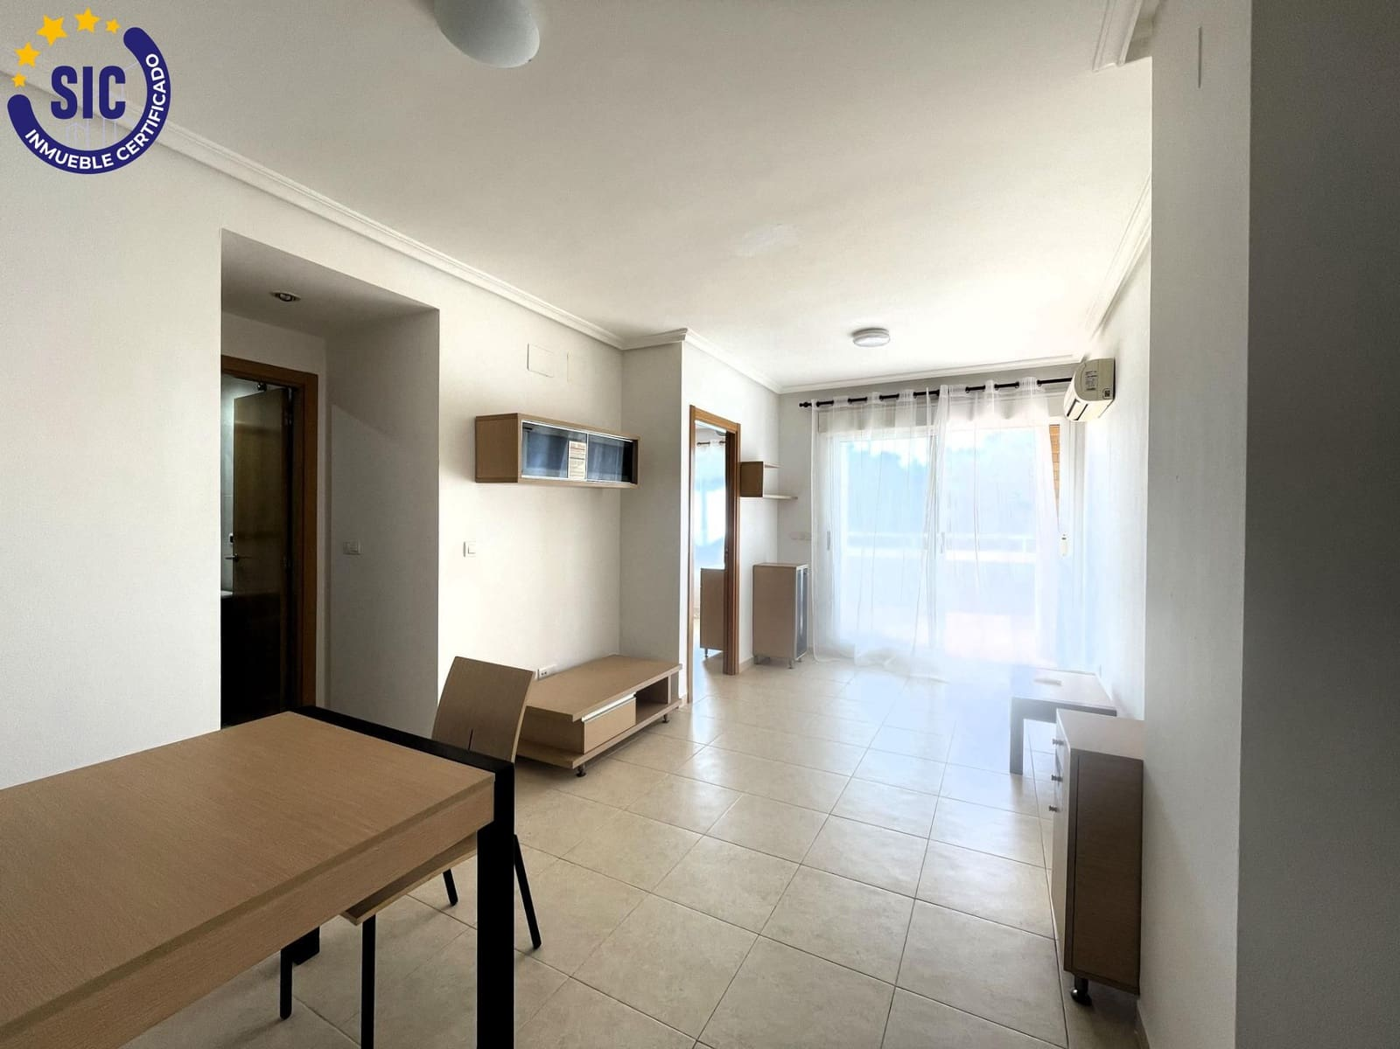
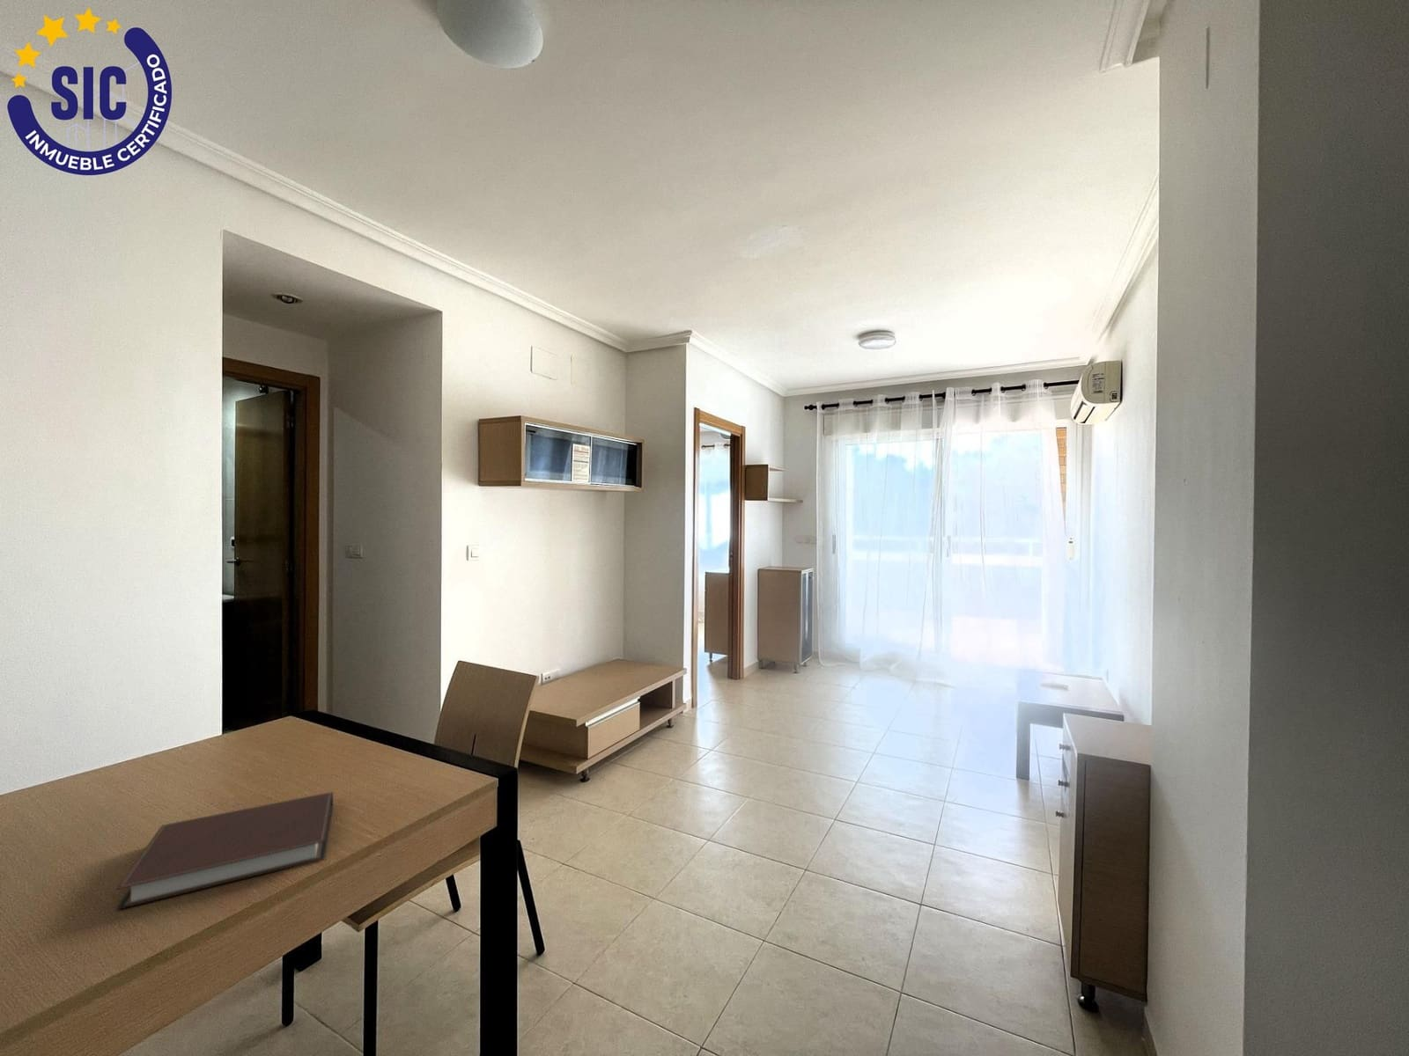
+ notebook [115,791,334,911]
